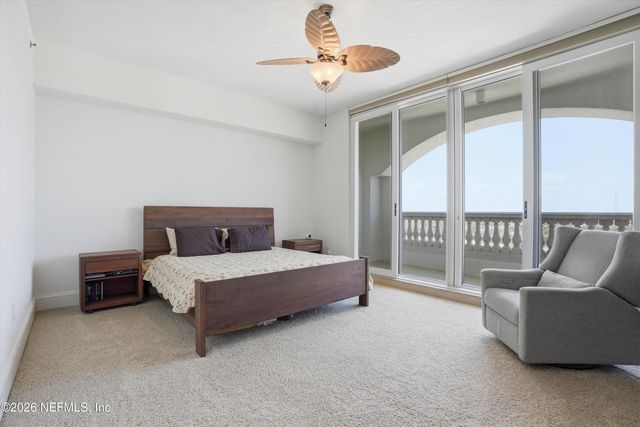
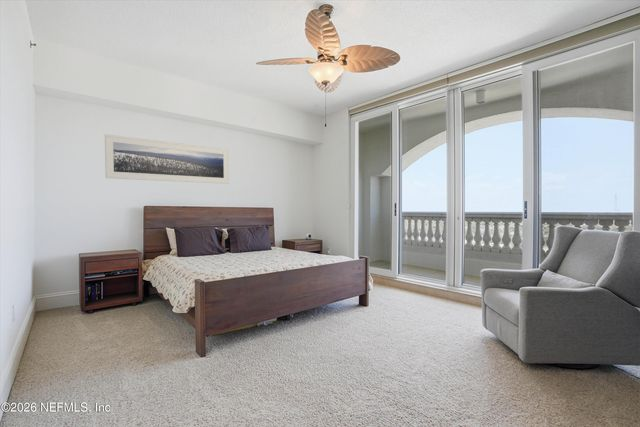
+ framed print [104,133,230,185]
